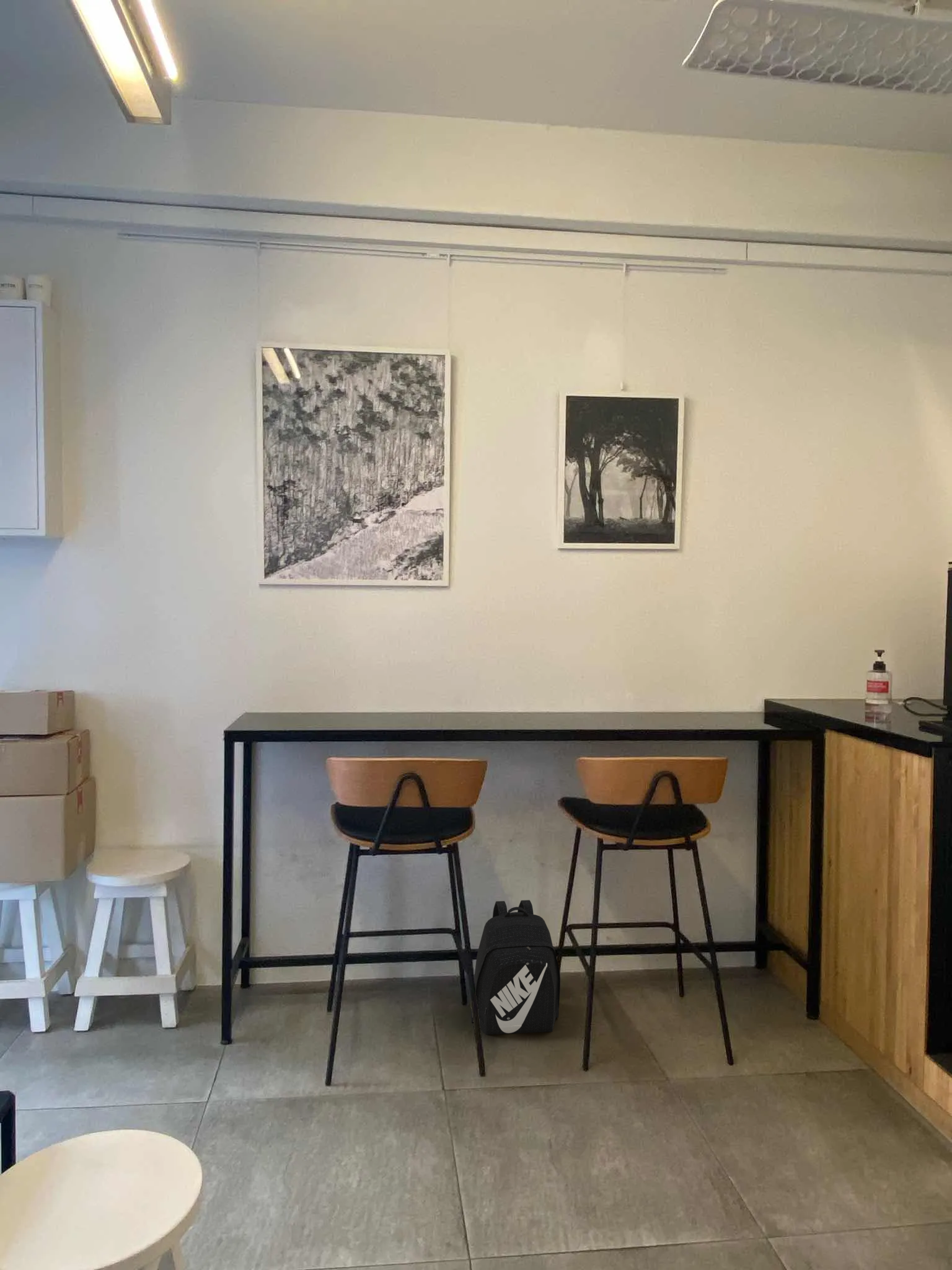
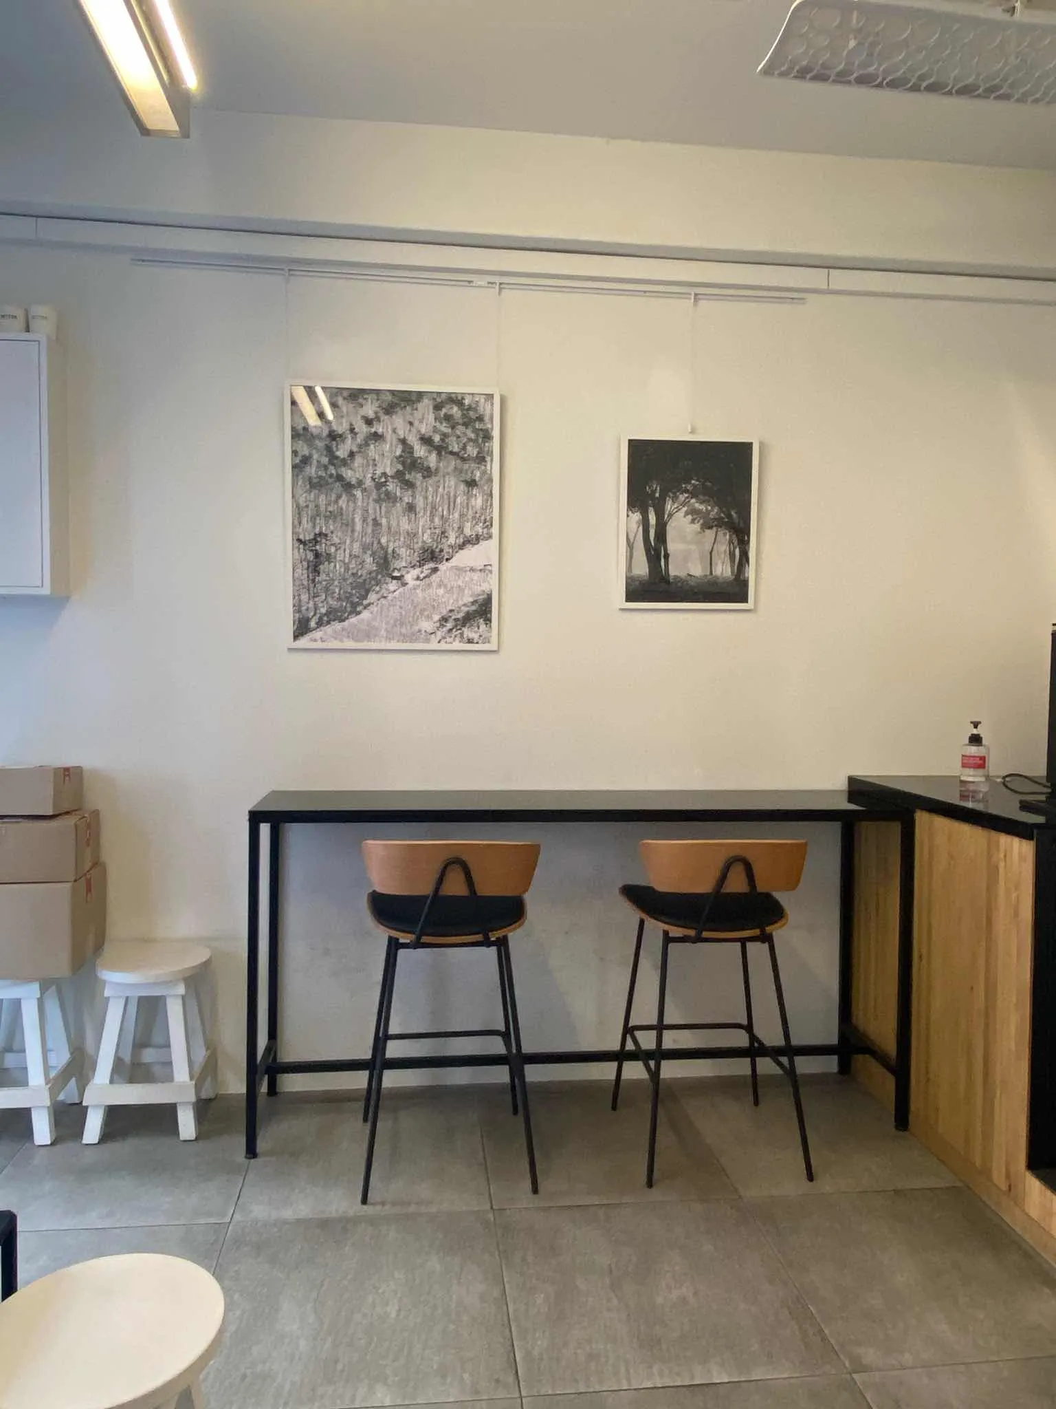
- backpack [470,899,561,1036]
